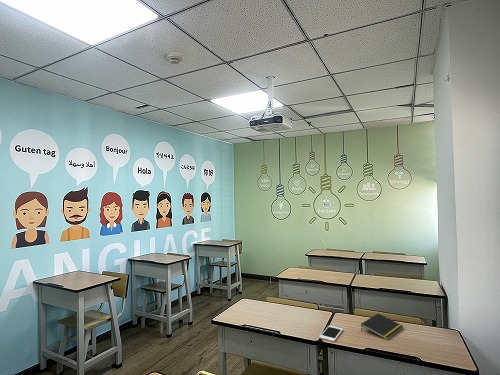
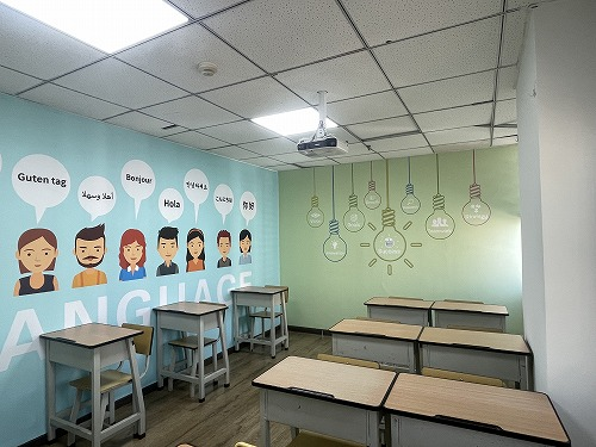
- cell phone [318,325,344,343]
- notepad [360,313,404,341]
